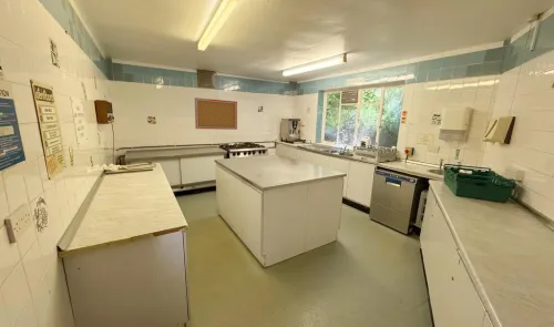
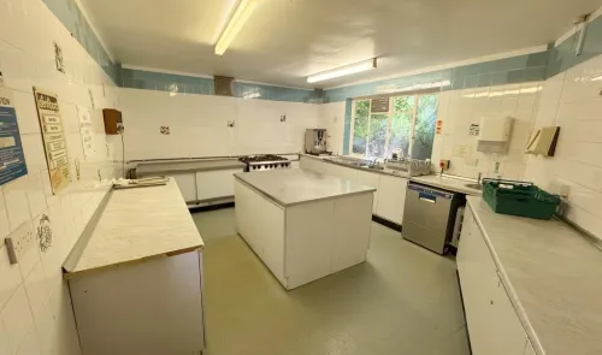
- wall art [194,96,238,131]
